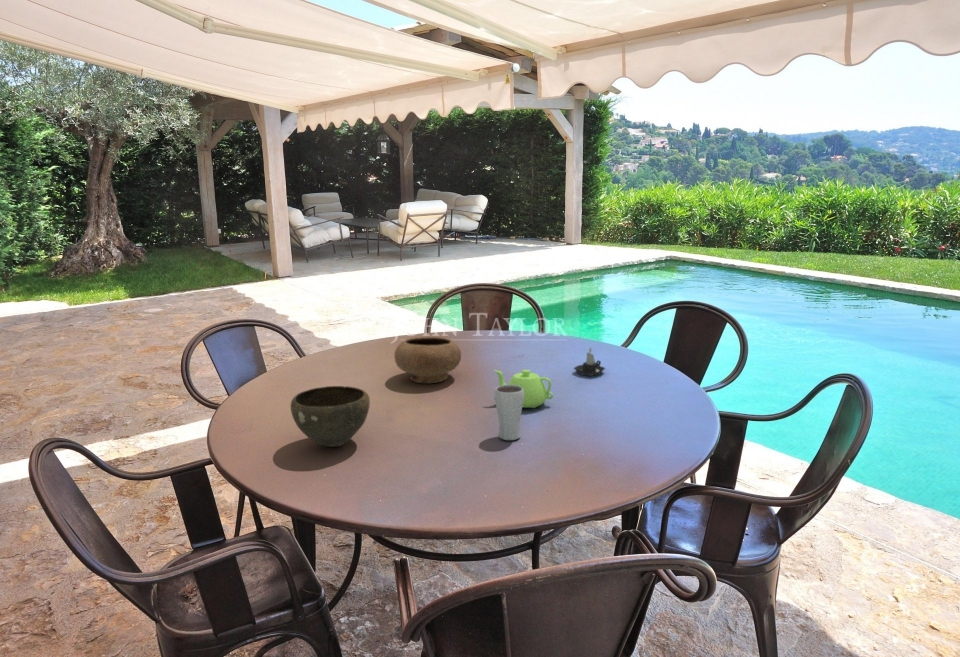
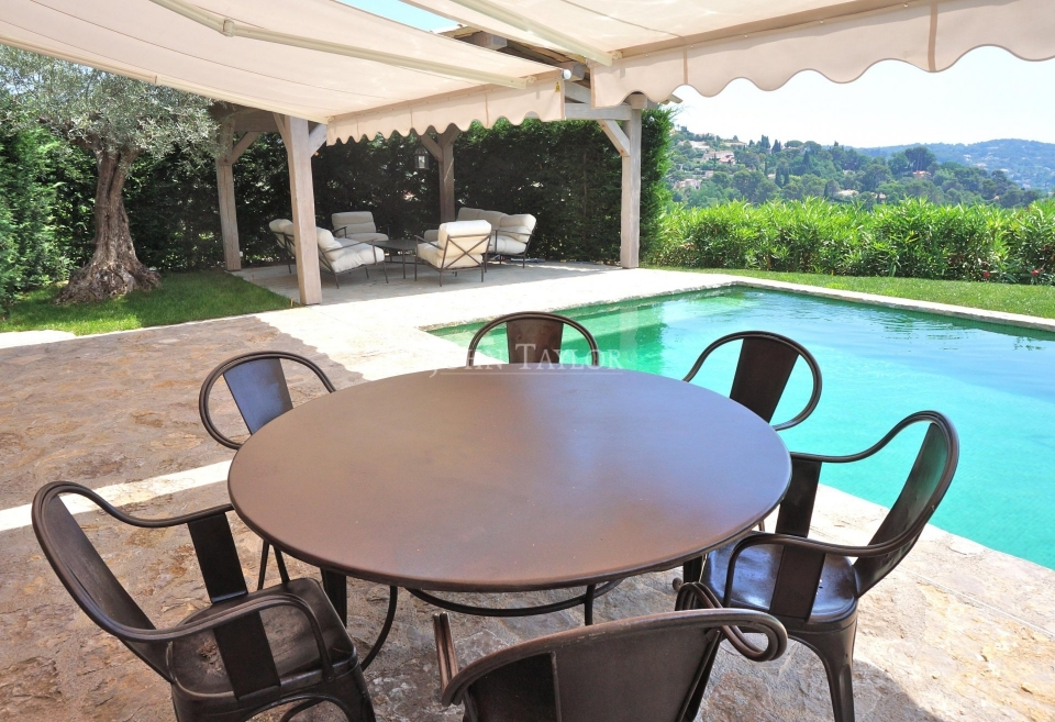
- bowl [290,385,371,448]
- candle [573,346,606,377]
- drinking glass [494,384,524,441]
- teapot [493,369,554,409]
- bowl [393,336,462,384]
